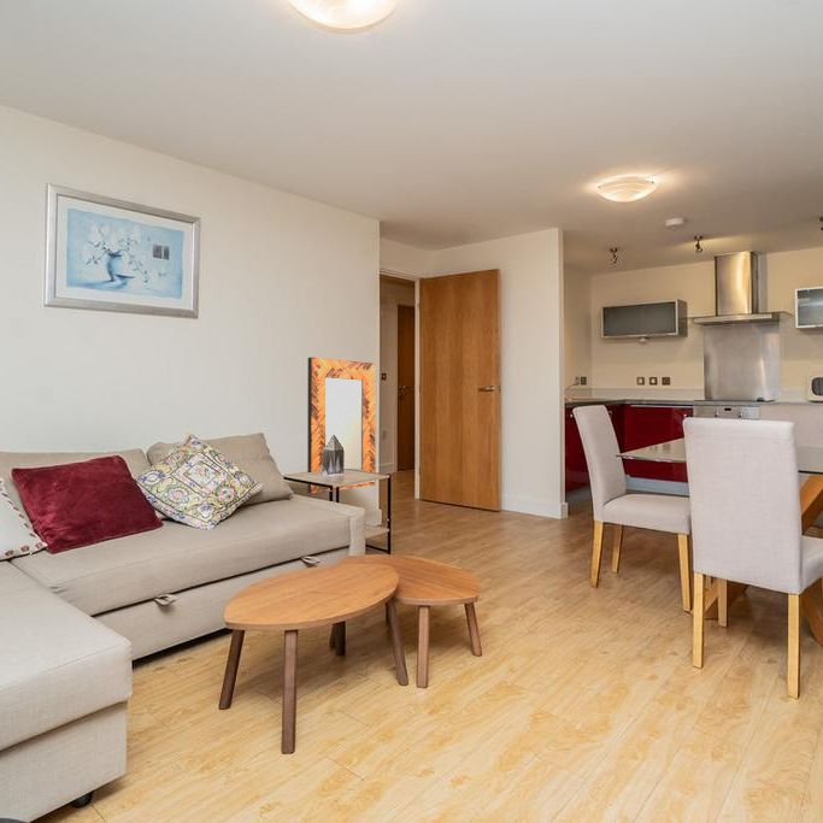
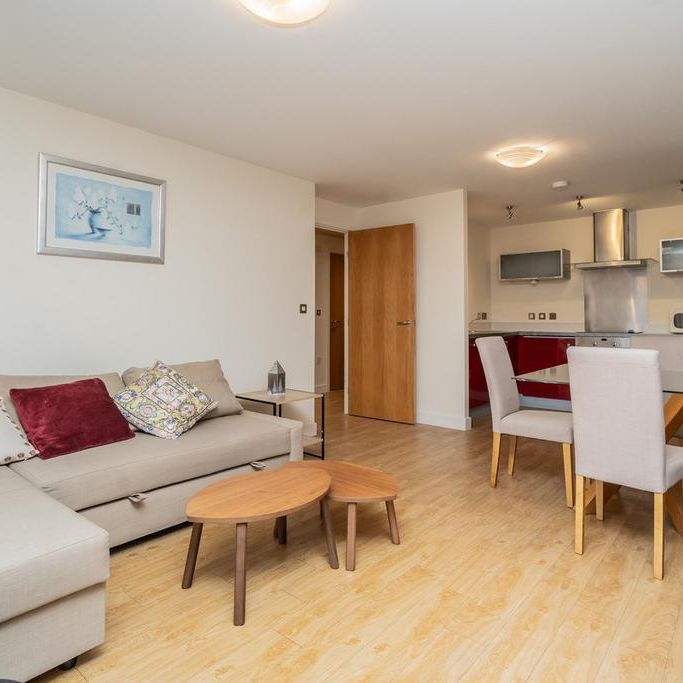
- home mirror [306,357,376,494]
